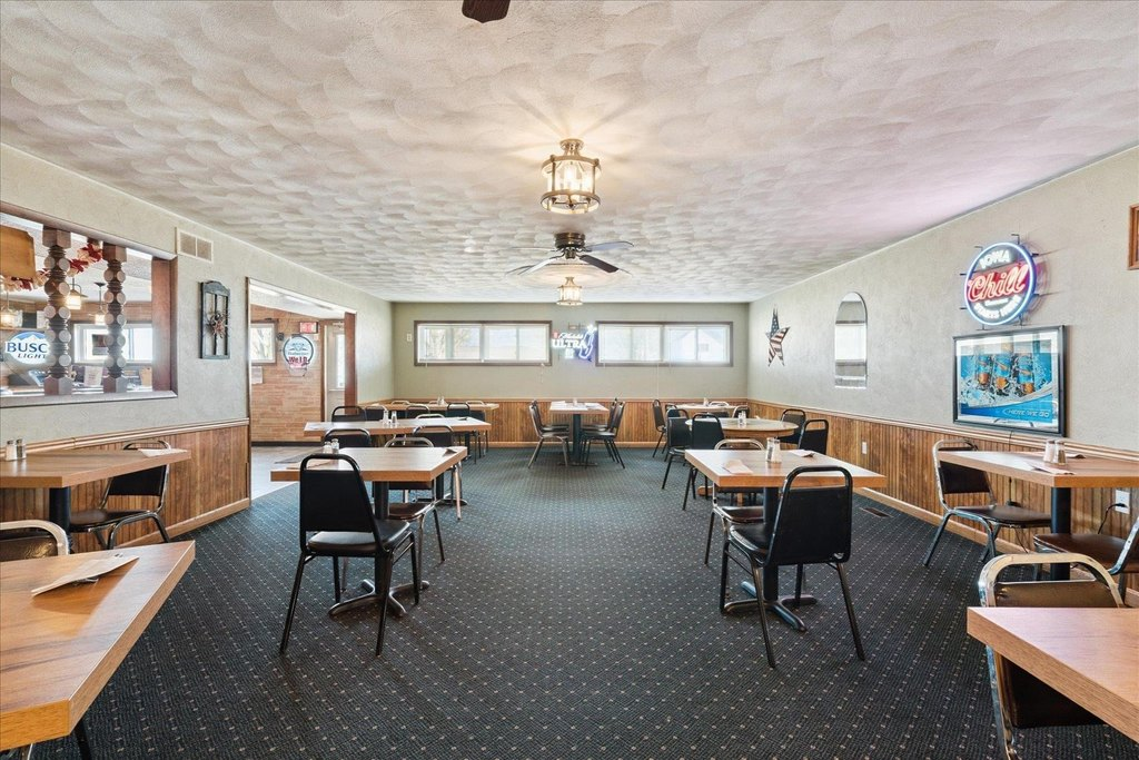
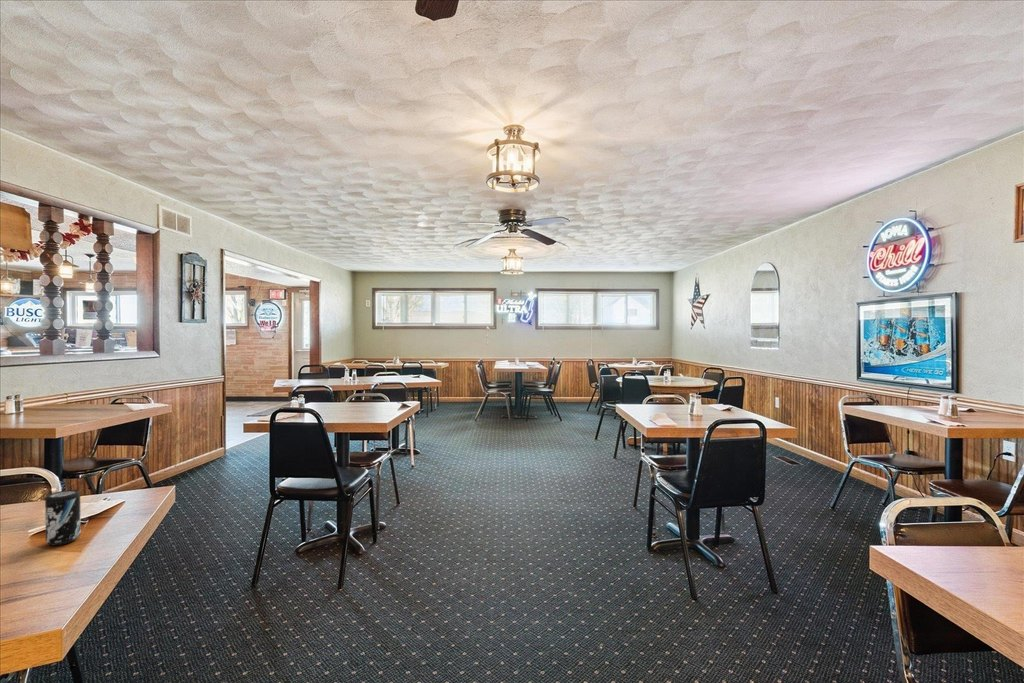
+ beverage can [44,489,82,546]
